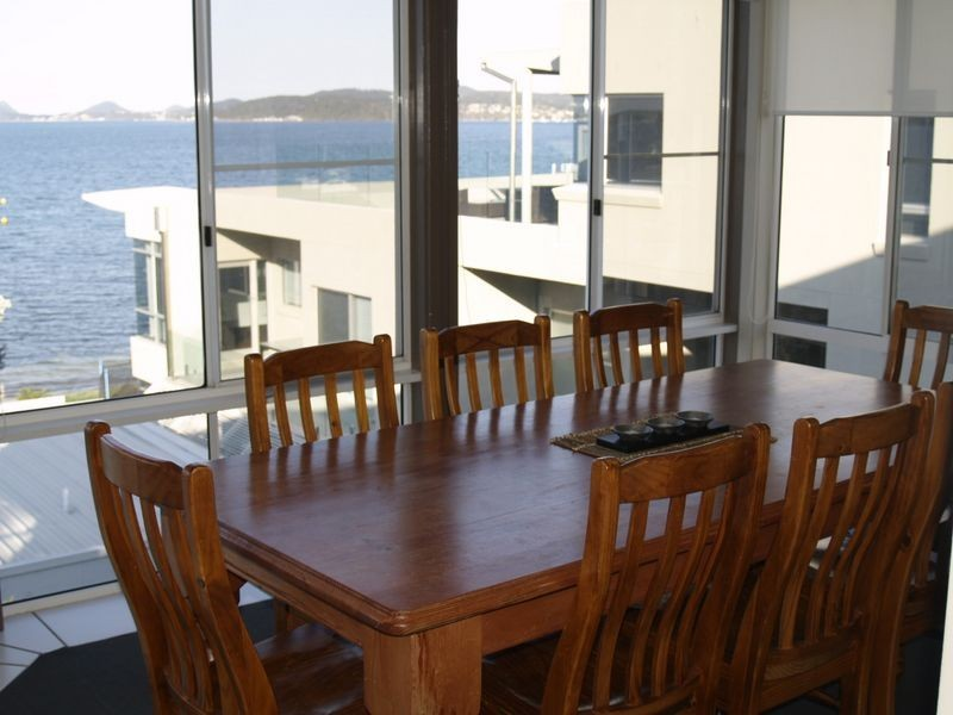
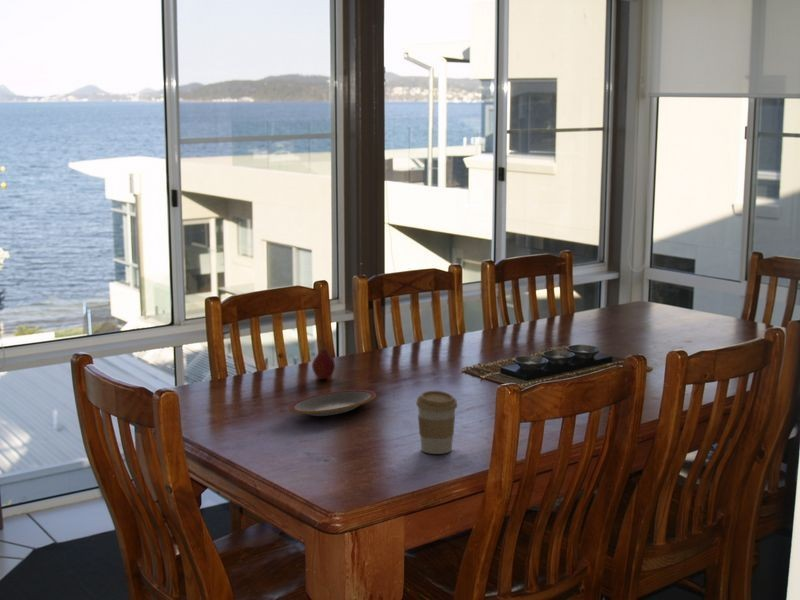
+ fruit [311,337,336,380]
+ coffee cup [415,390,458,455]
+ plate [288,389,377,417]
